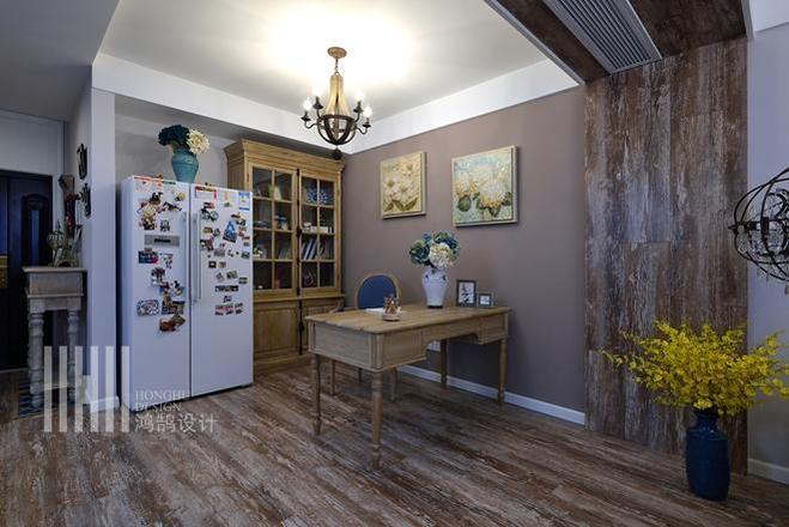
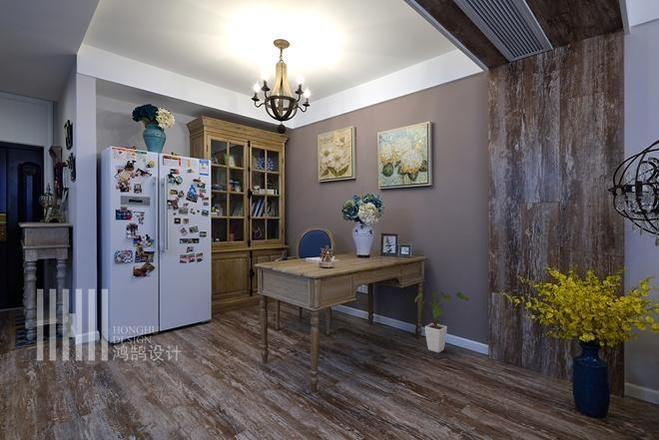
+ house plant [414,290,470,354]
